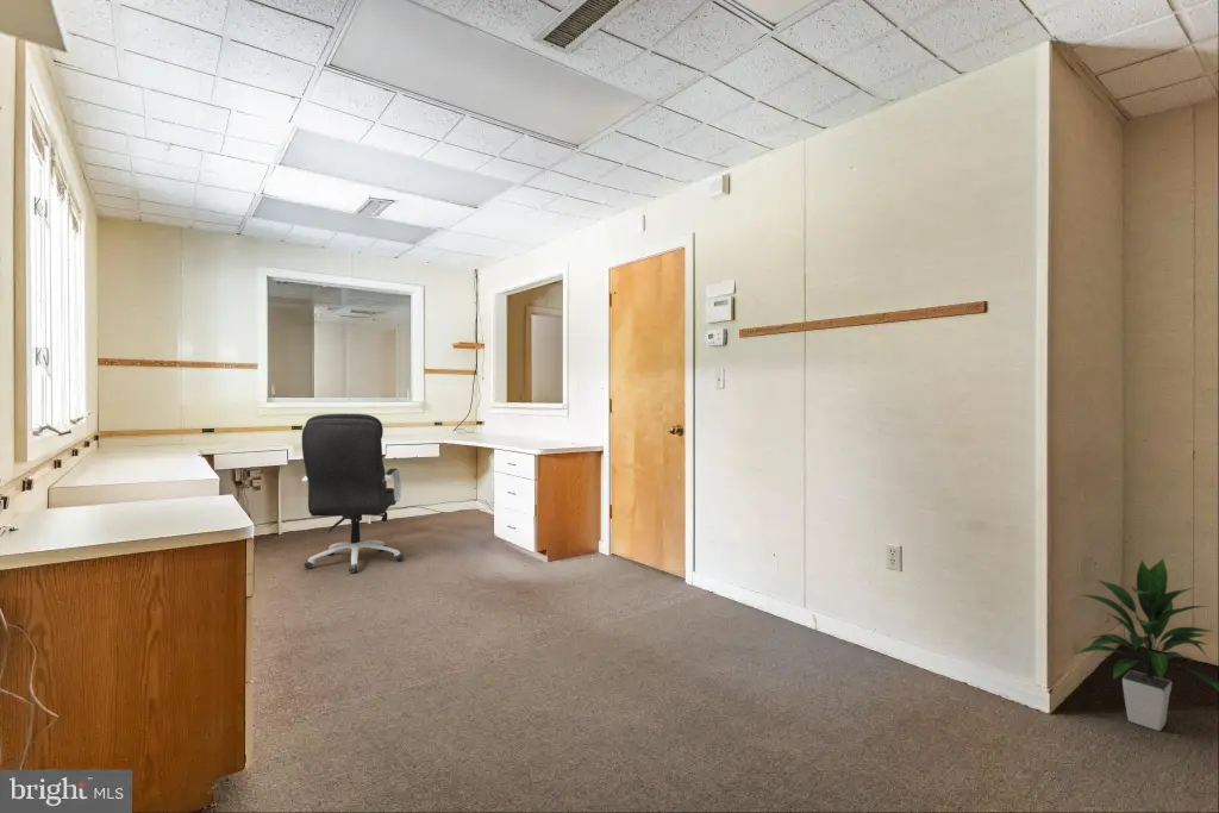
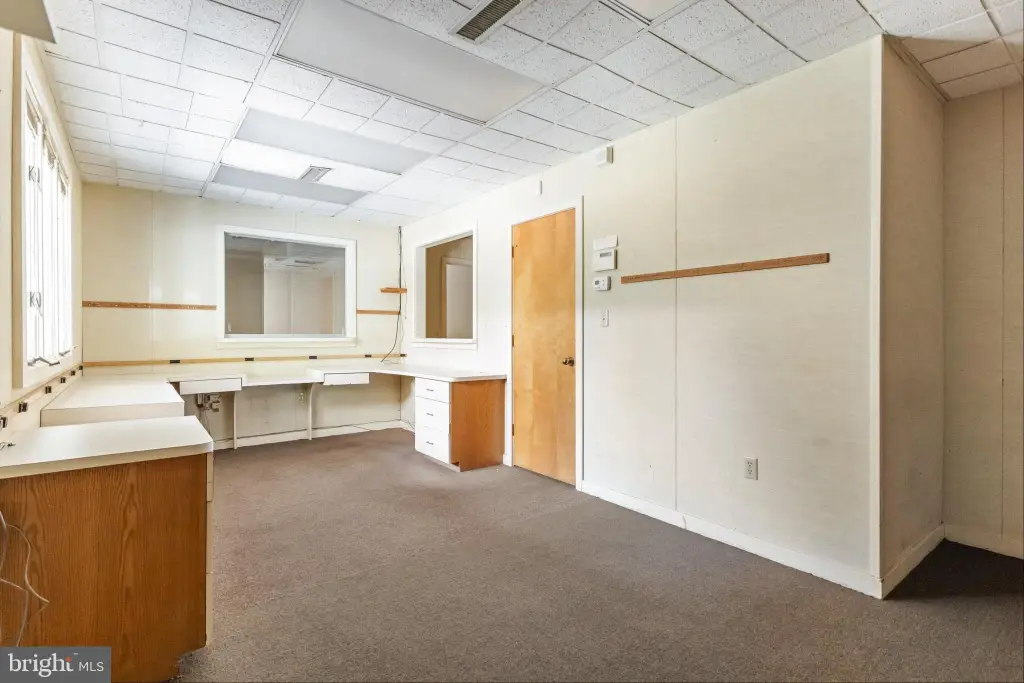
- office chair [301,413,405,574]
- indoor plant [1073,557,1219,732]
